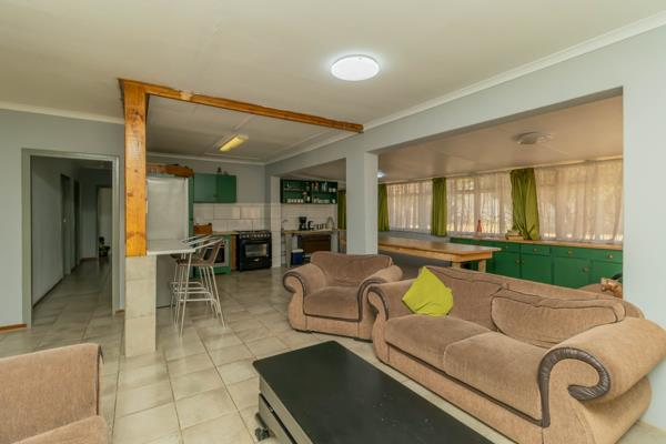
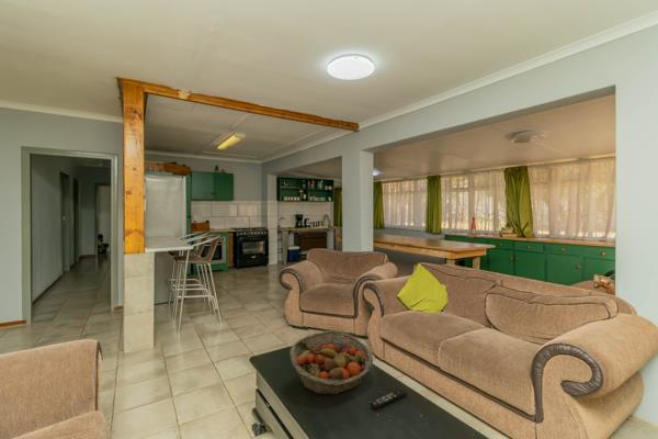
+ fruit basket [288,329,374,396]
+ remote control [368,389,408,410]
